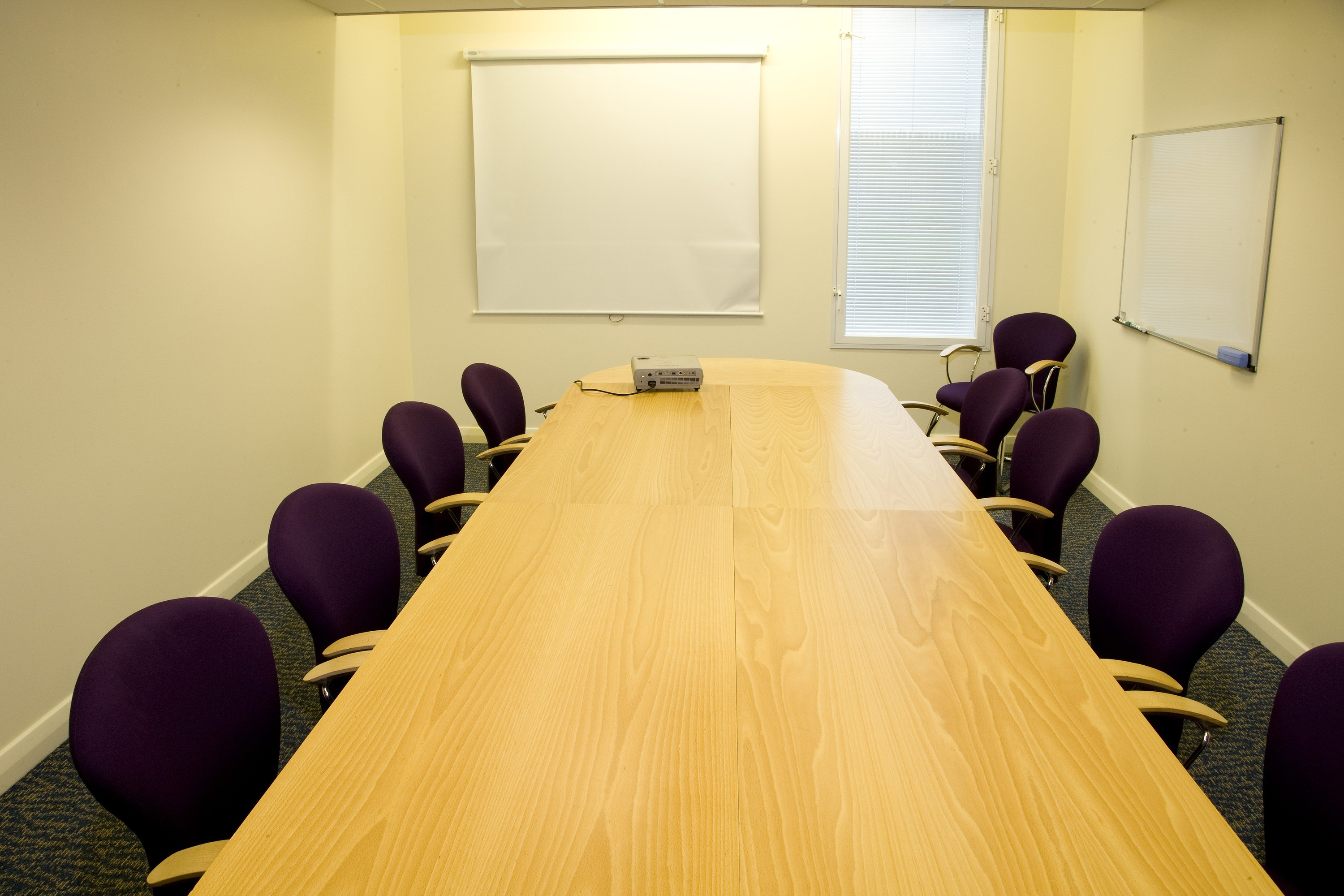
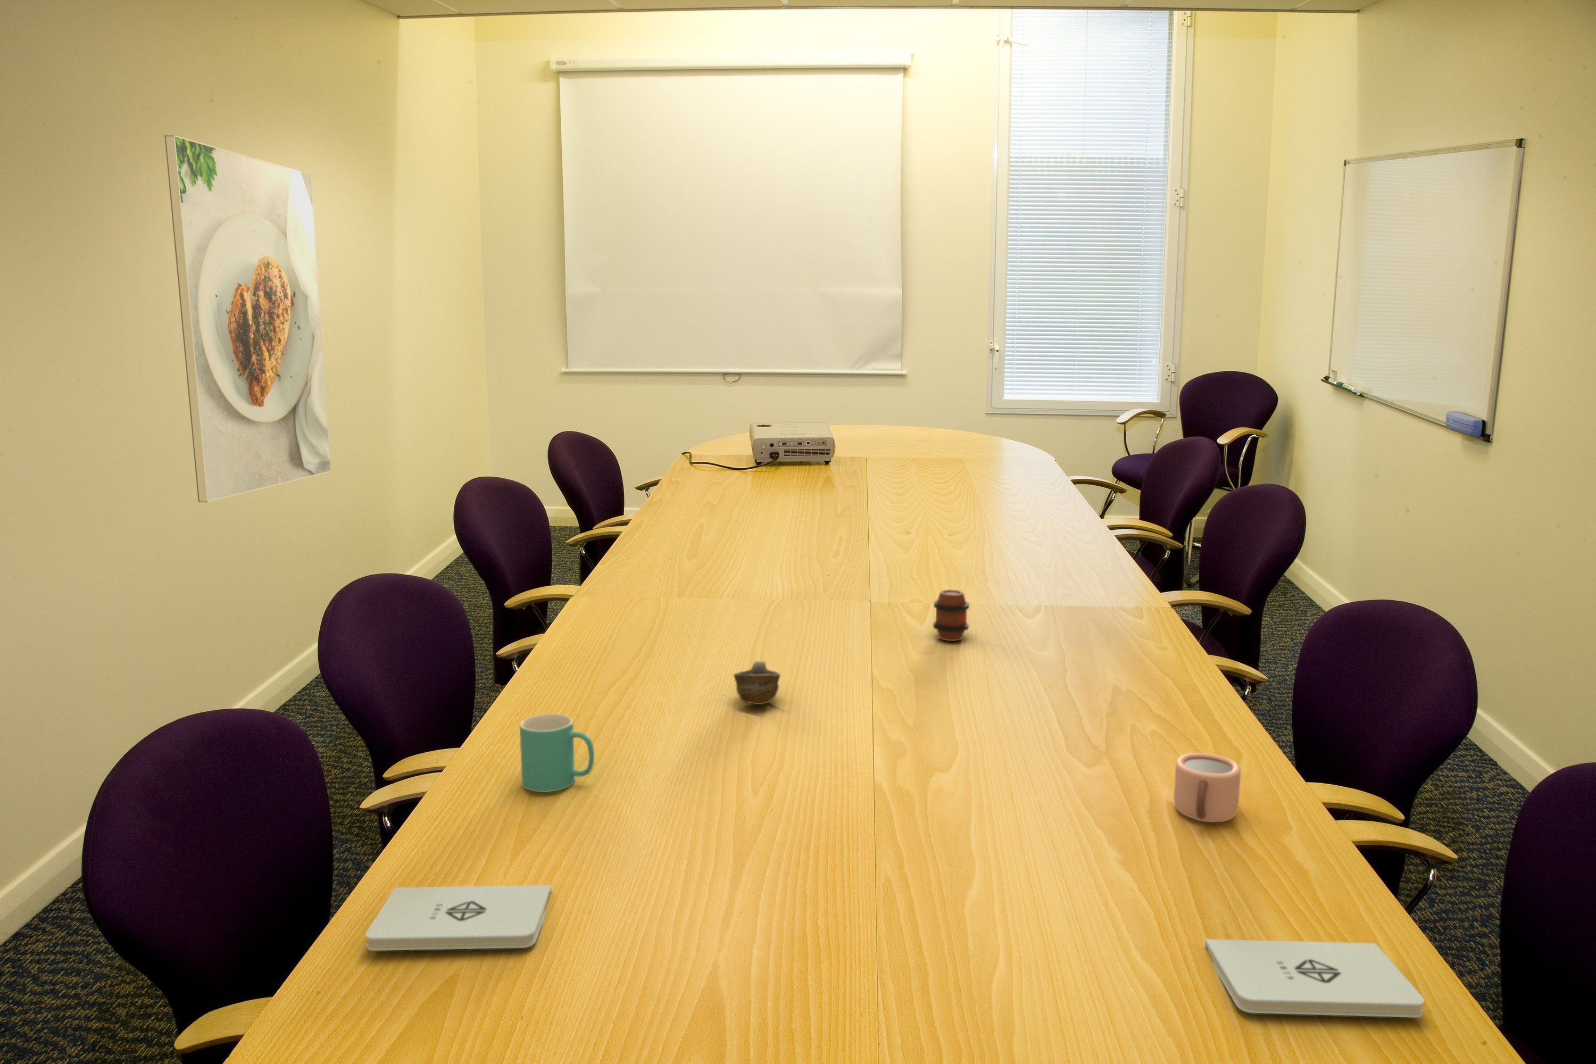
+ notepad [365,885,552,951]
+ cup [733,660,781,705]
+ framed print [164,134,332,502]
+ notepad [1204,938,1425,1018]
+ mug [1173,752,1242,823]
+ mug [519,712,595,793]
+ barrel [932,589,970,641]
